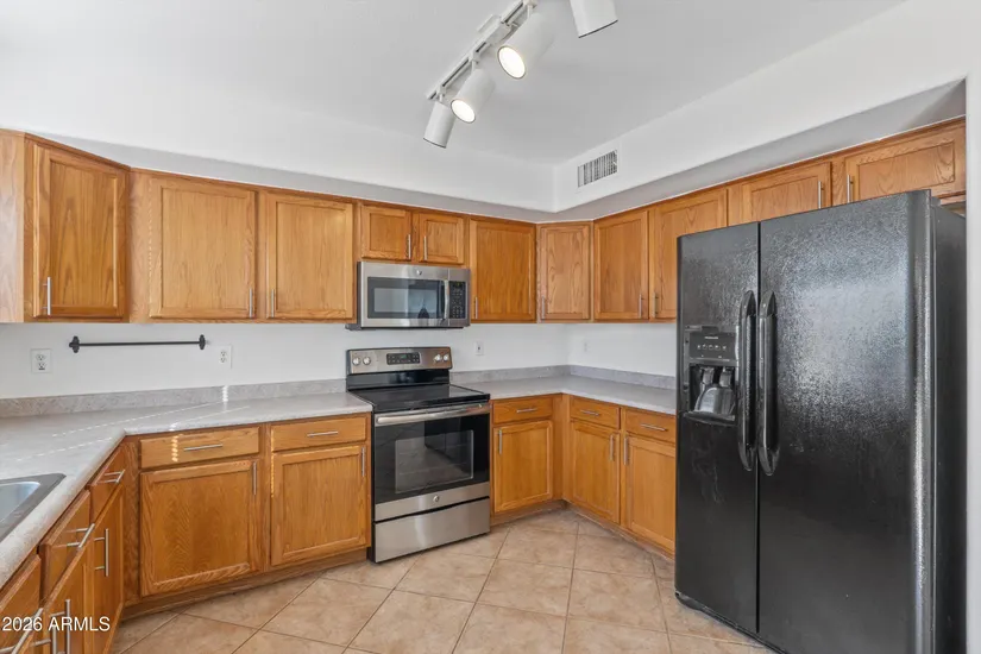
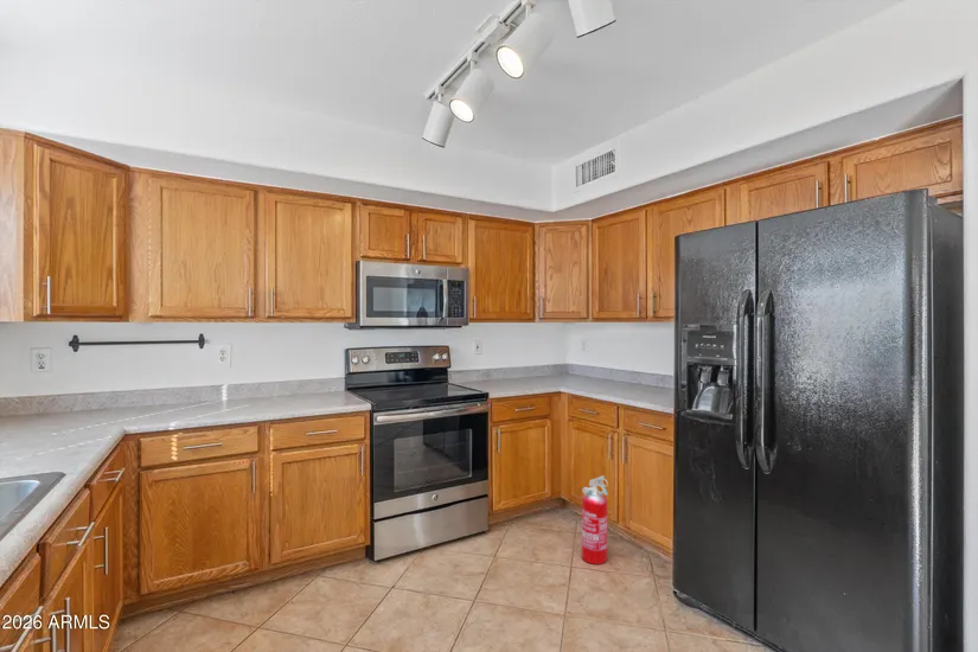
+ fire extinguisher [581,474,609,565]
